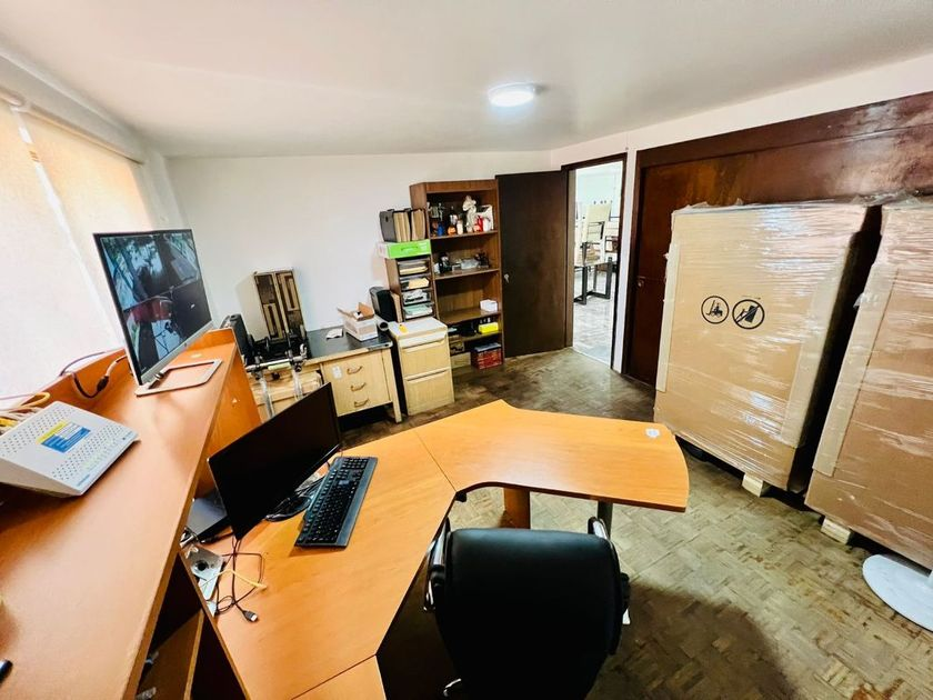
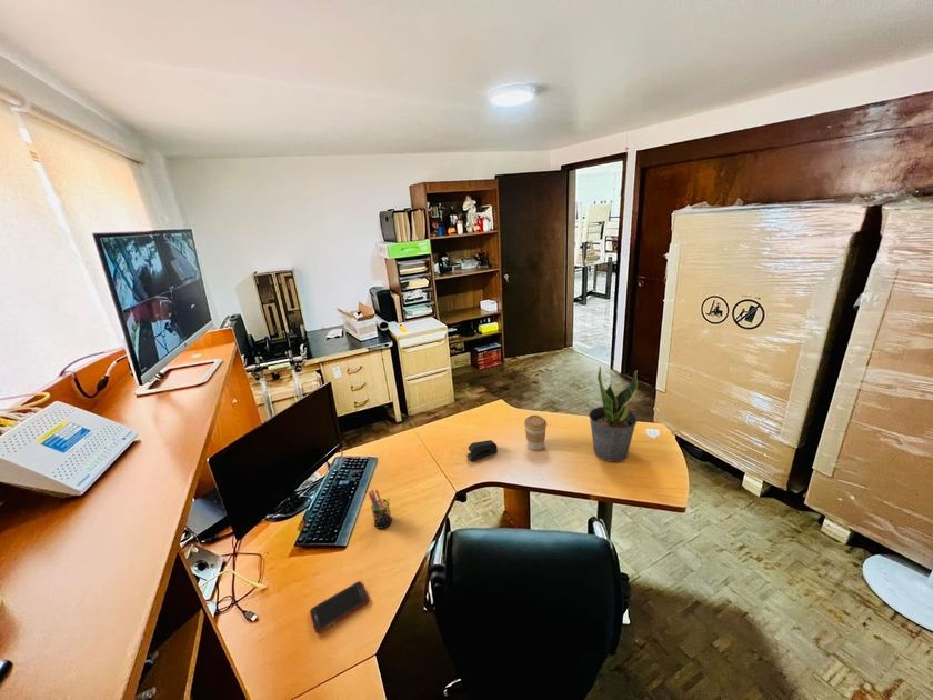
+ cell phone [309,580,370,634]
+ pen holder [368,489,393,530]
+ coffee cup [523,414,548,451]
+ stapler [465,439,499,462]
+ potted plant [588,364,639,462]
